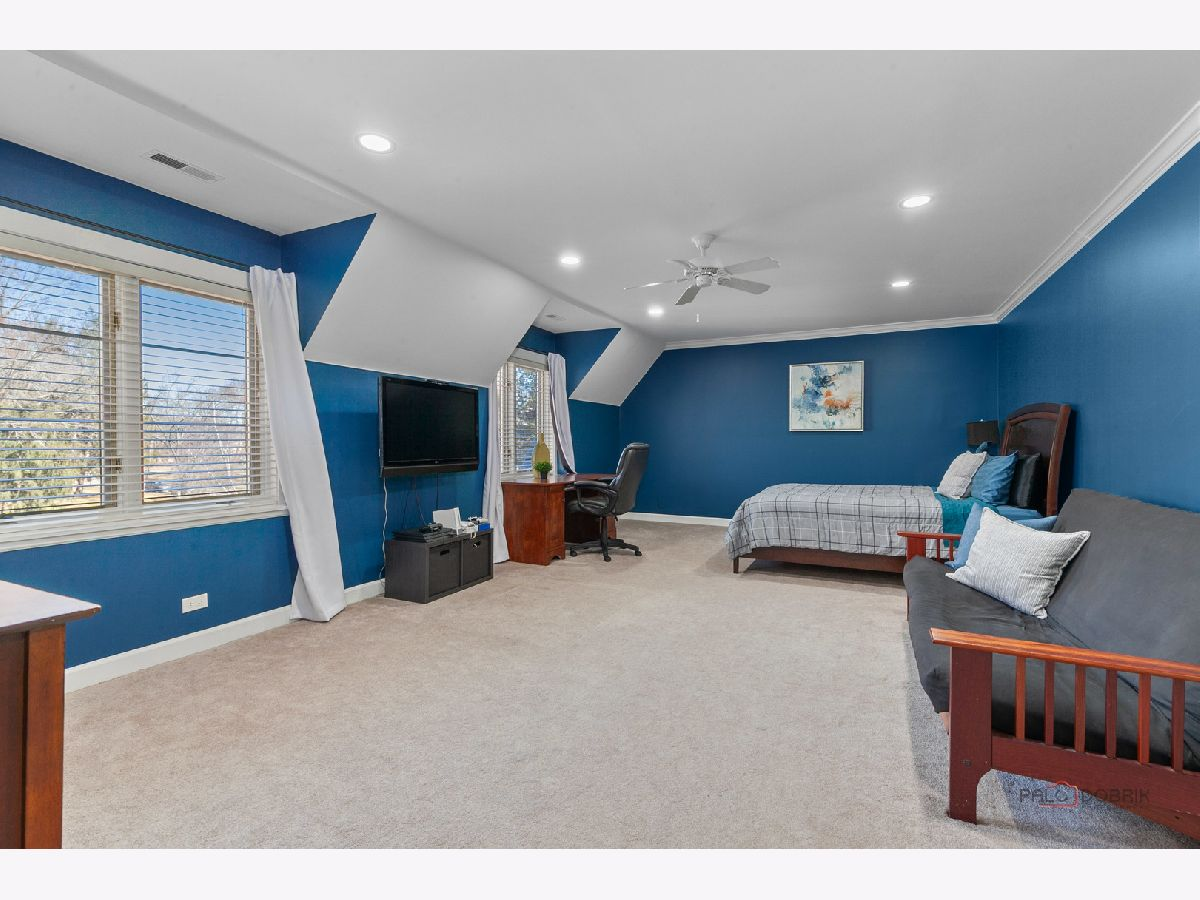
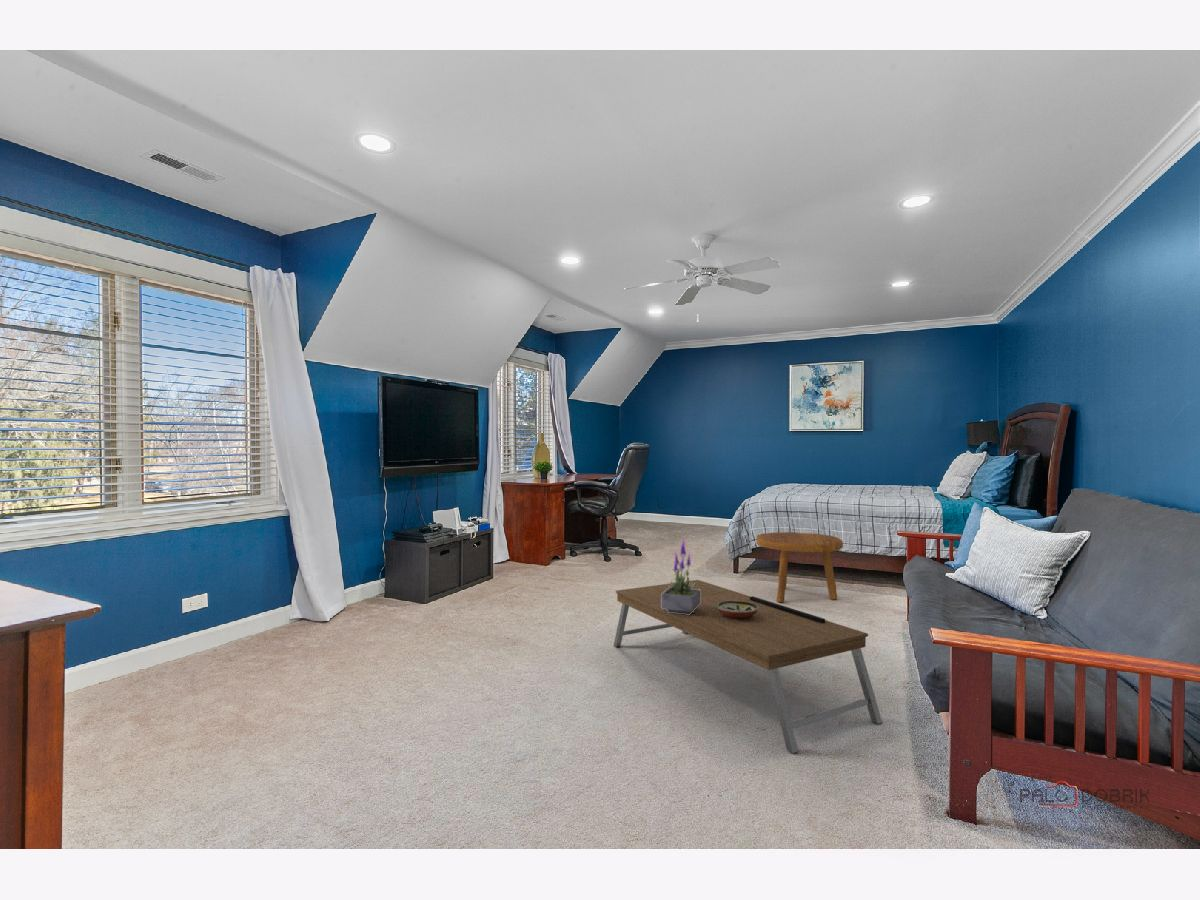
+ coffee table [613,579,883,754]
+ footstool [755,531,844,603]
+ potted plant [661,536,701,615]
+ decorative bowl [716,601,759,619]
